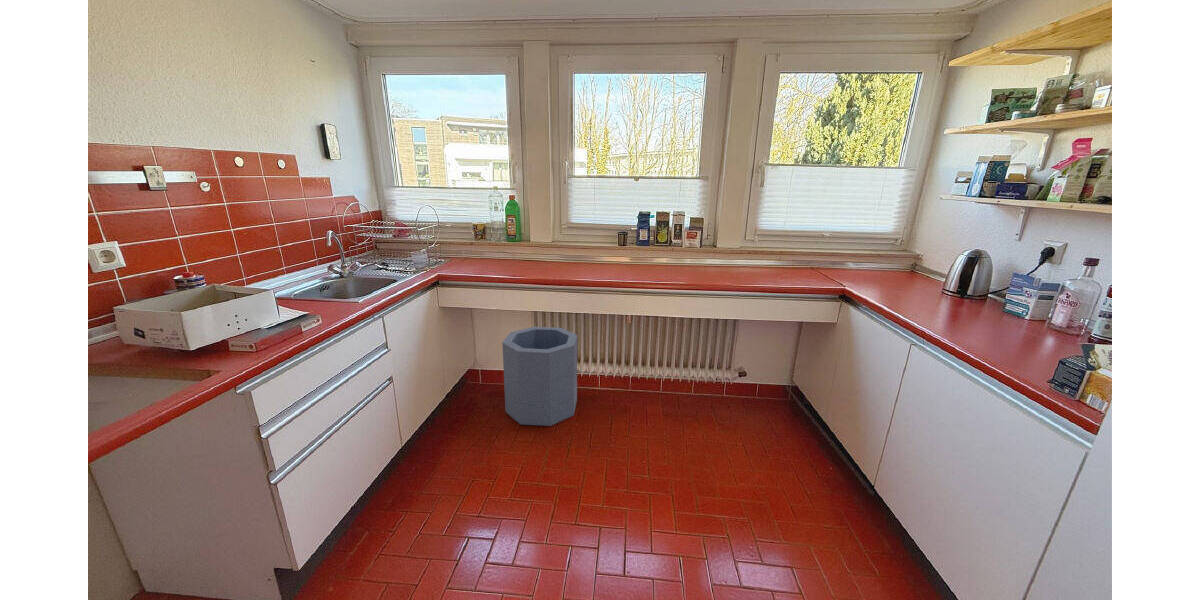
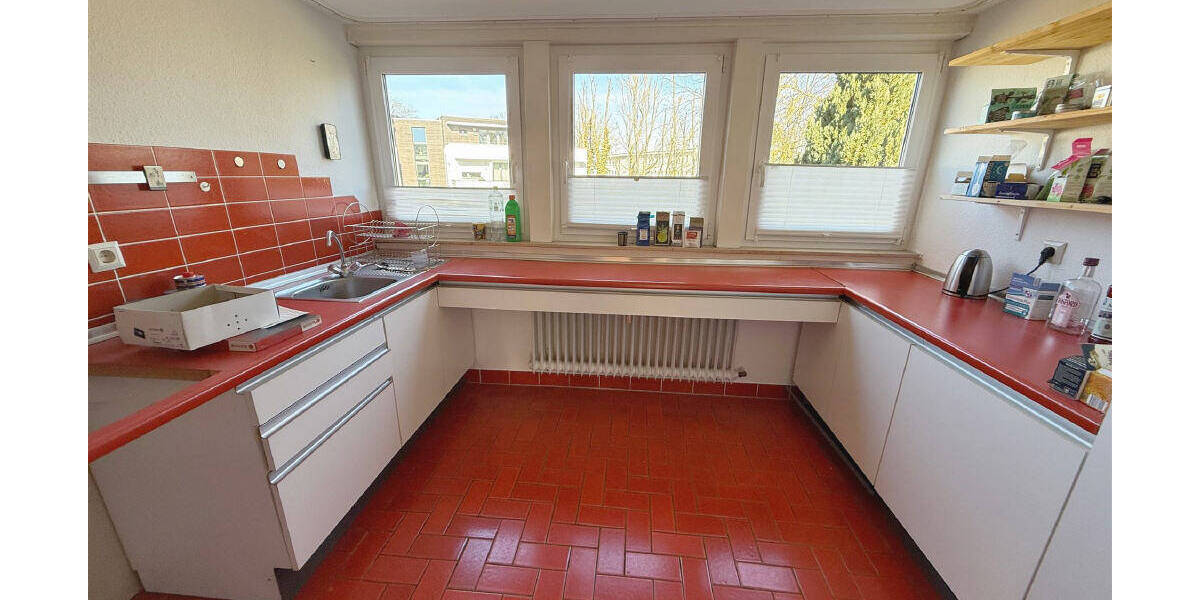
- trash can [501,326,578,427]
